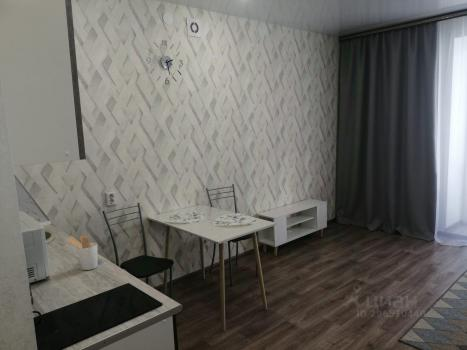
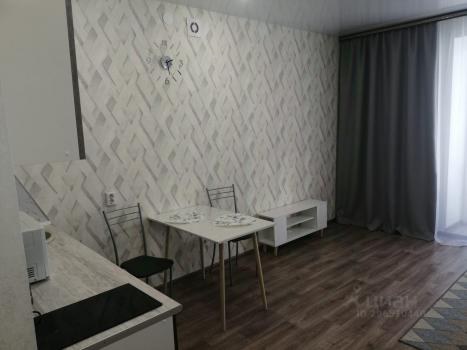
- utensil holder [66,235,99,271]
